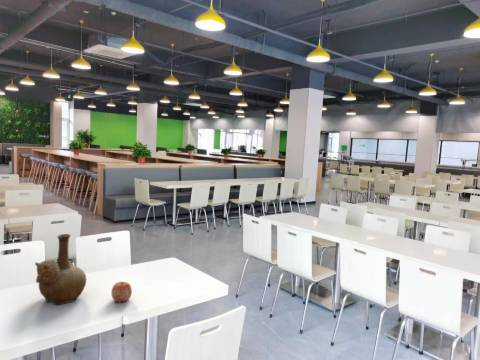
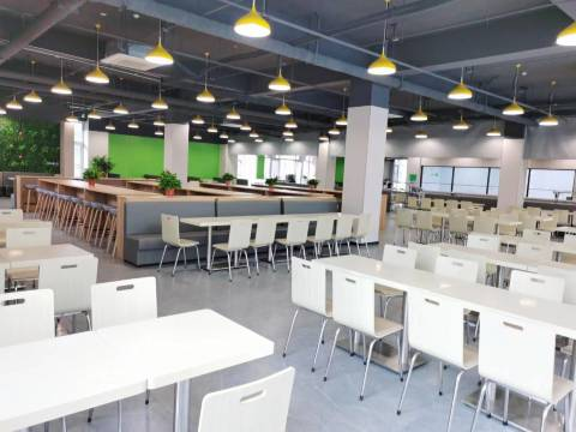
- vase [34,233,87,306]
- apple [110,281,133,303]
